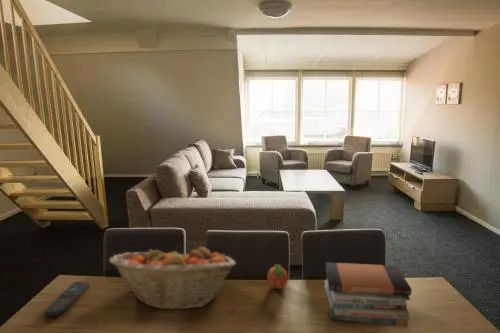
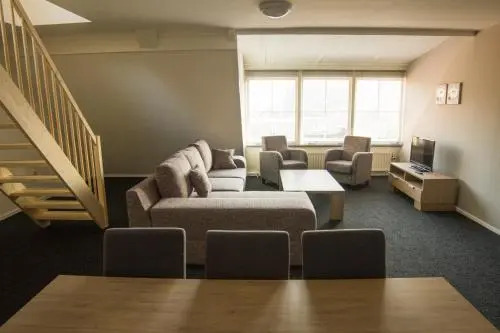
- fruit [266,264,289,290]
- remote control [43,280,90,317]
- book stack [323,261,413,329]
- fruit basket [108,244,237,311]
